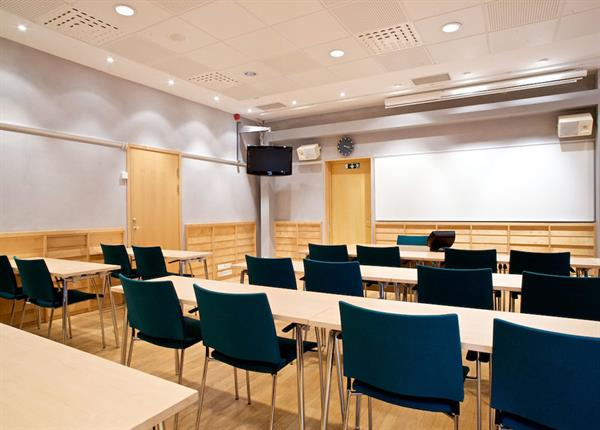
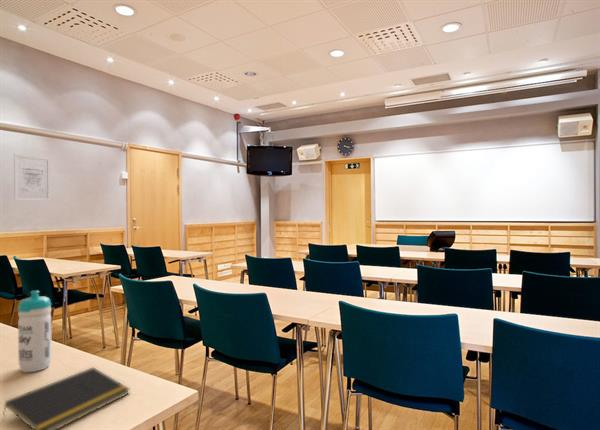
+ water bottle [17,290,53,373]
+ notepad [1,366,131,430]
+ wall art [13,153,52,202]
